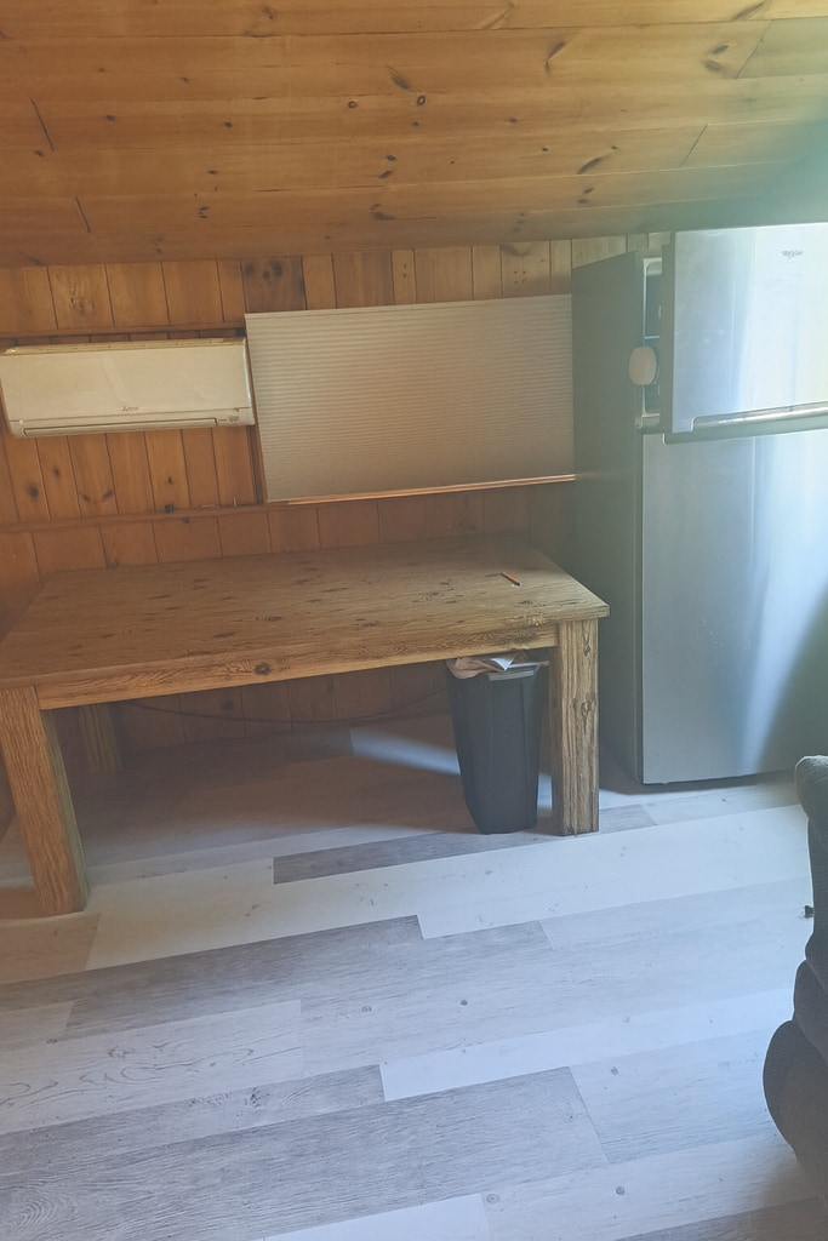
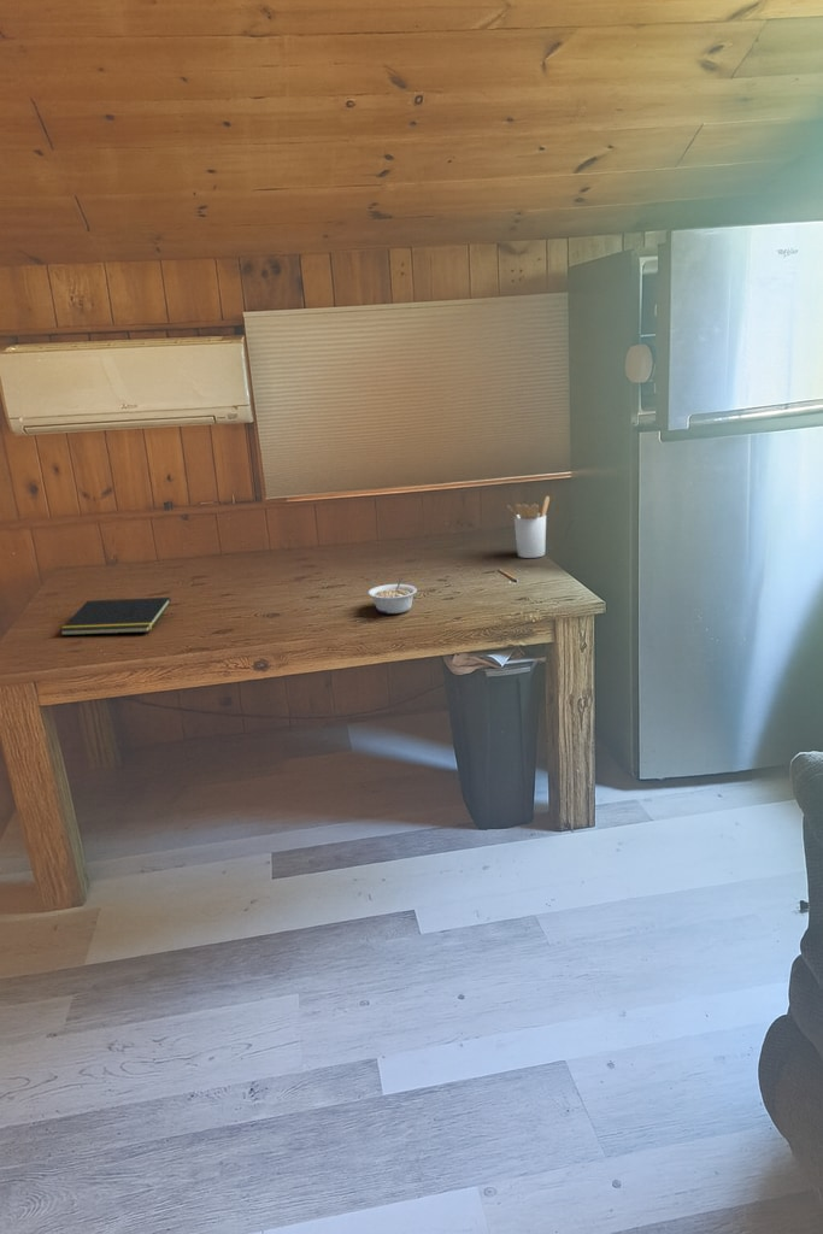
+ notepad [59,597,172,636]
+ utensil holder [506,495,551,559]
+ legume [368,576,418,615]
